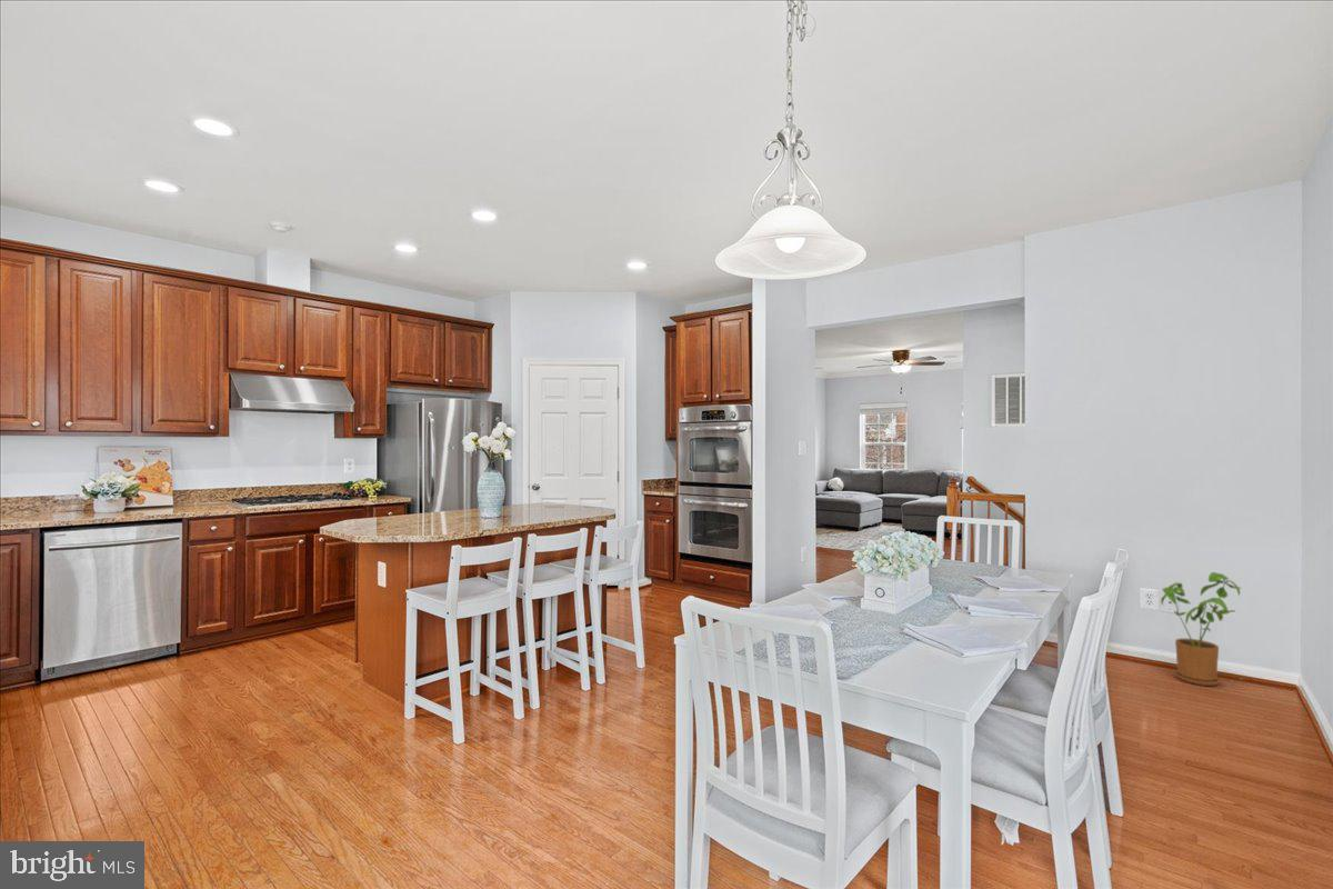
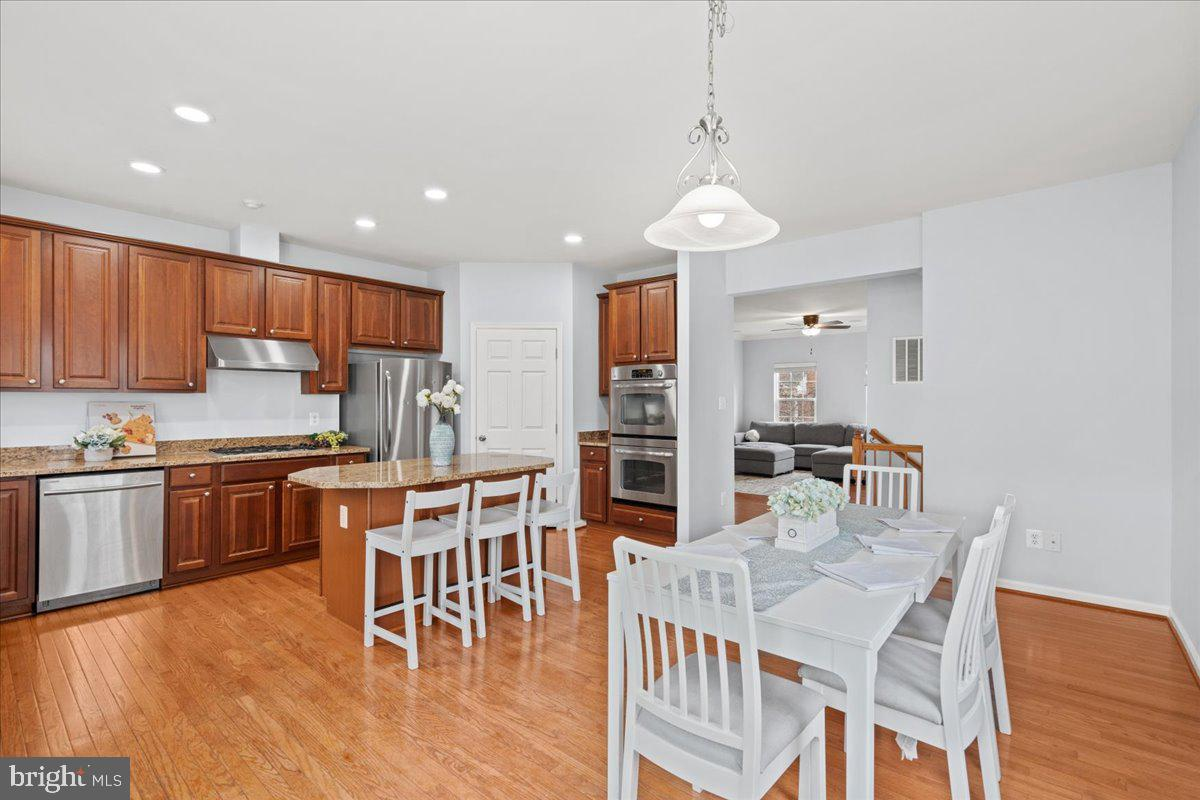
- house plant [1160,571,1241,687]
